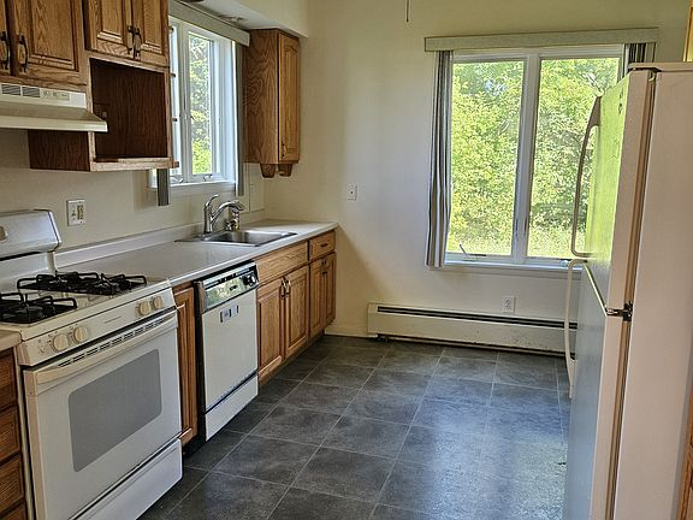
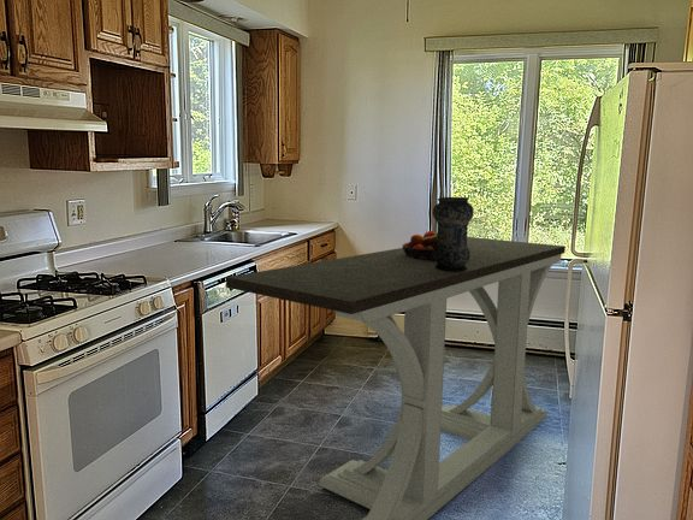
+ vase [432,196,475,271]
+ fruit bowl [402,230,437,260]
+ dining table [225,236,567,520]
